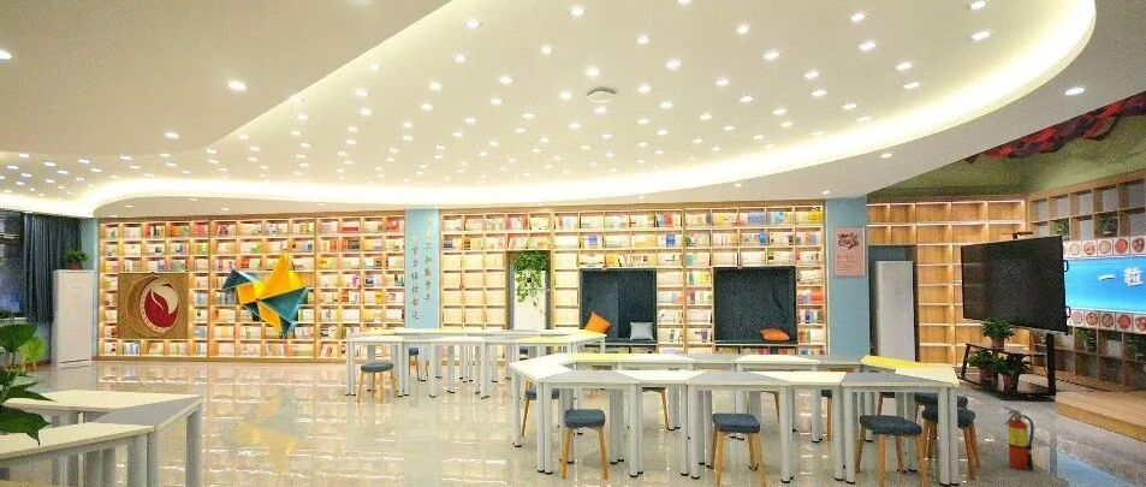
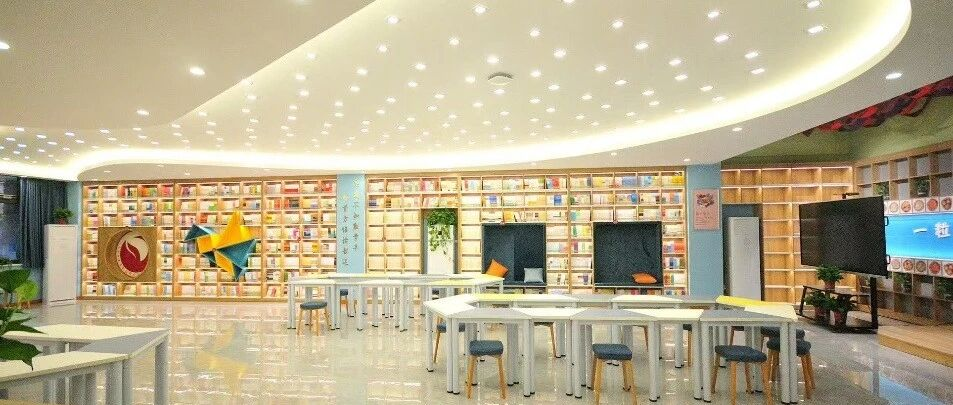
- fire extinguisher [1000,404,1035,471]
